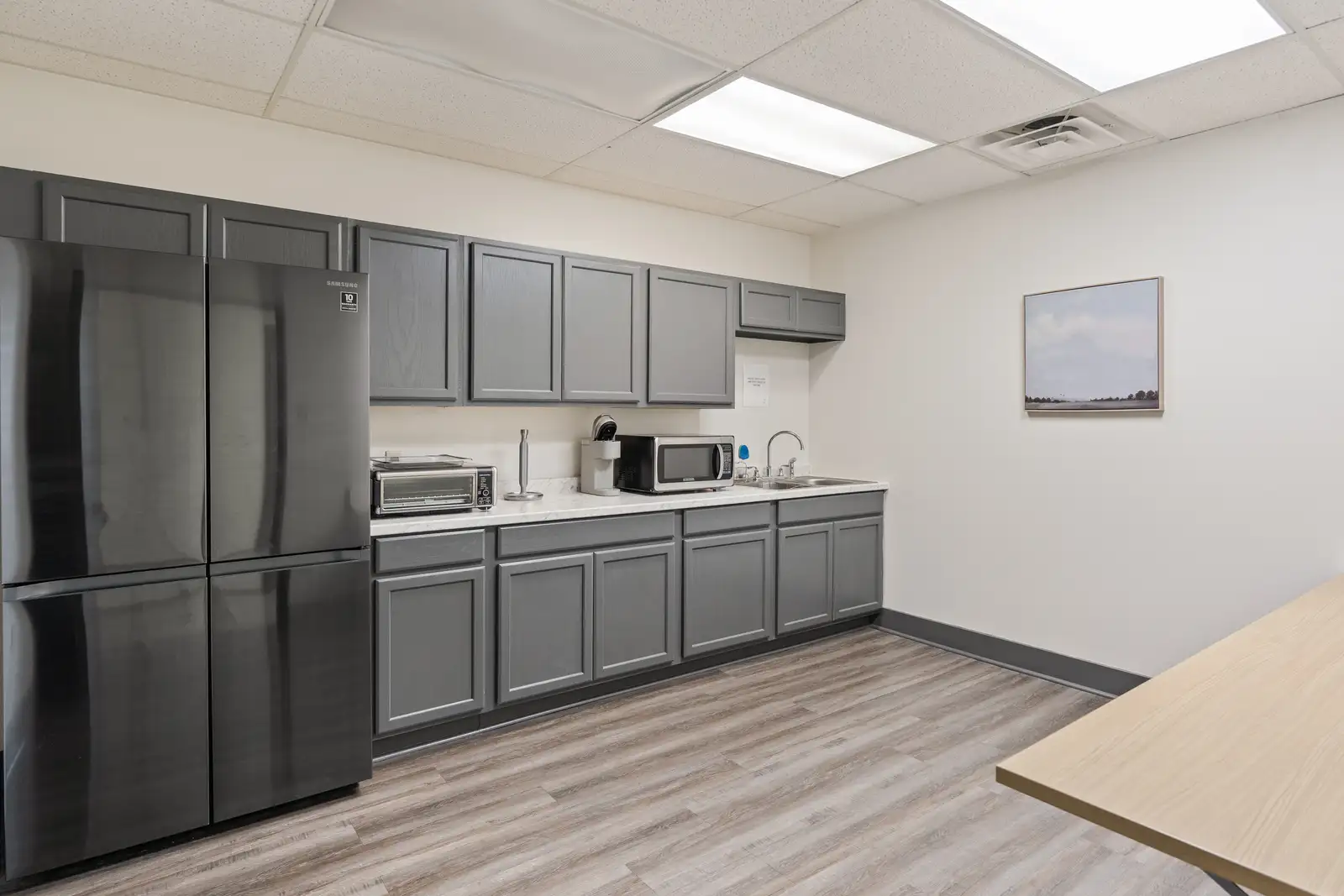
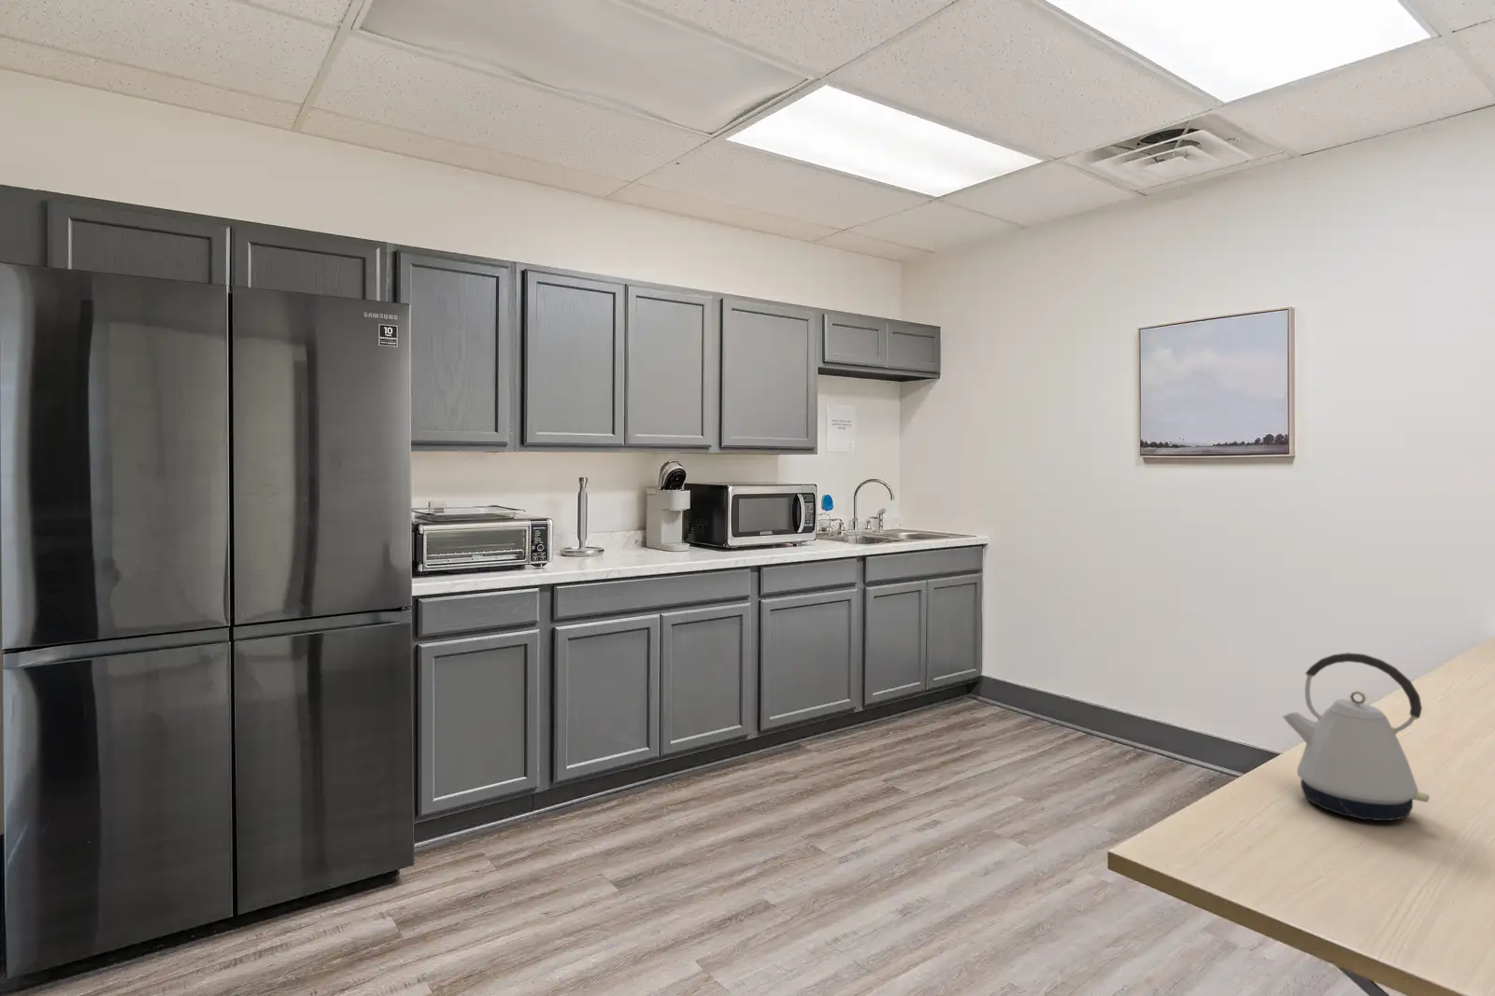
+ kettle [1281,651,1430,821]
